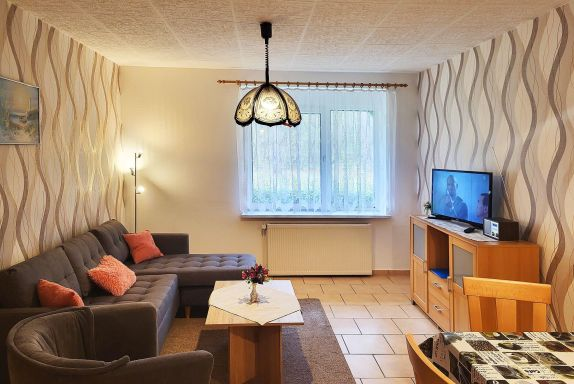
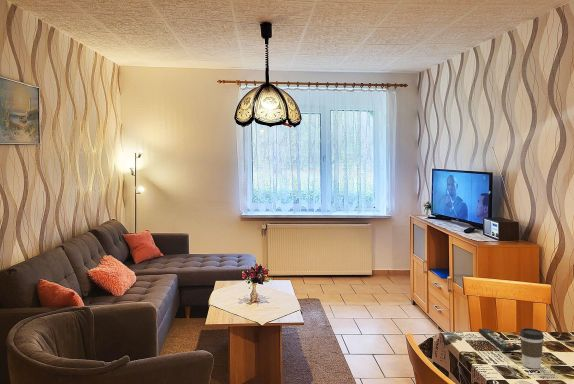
+ remote control [478,328,516,352]
+ coffee cup [519,327,545,370]
